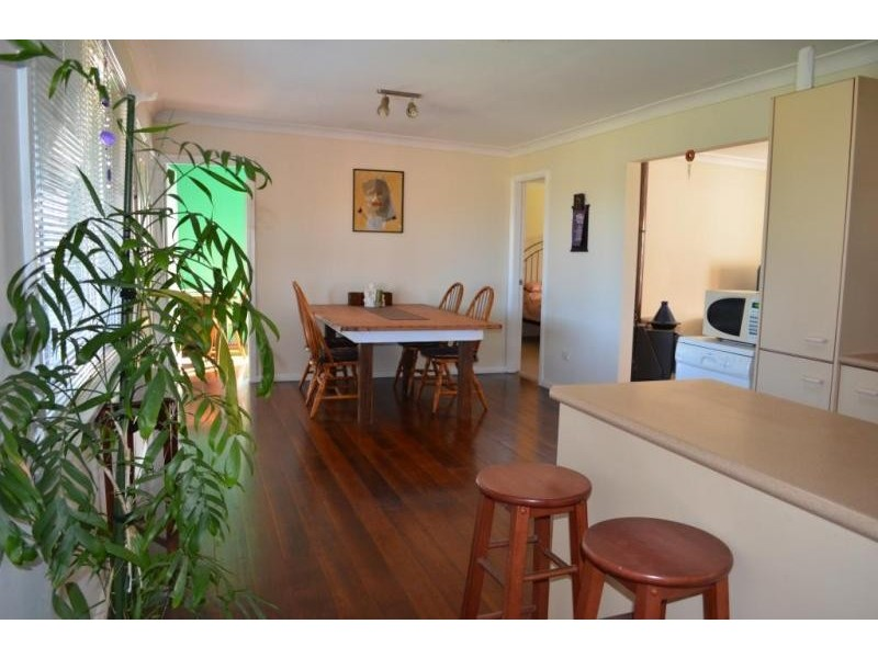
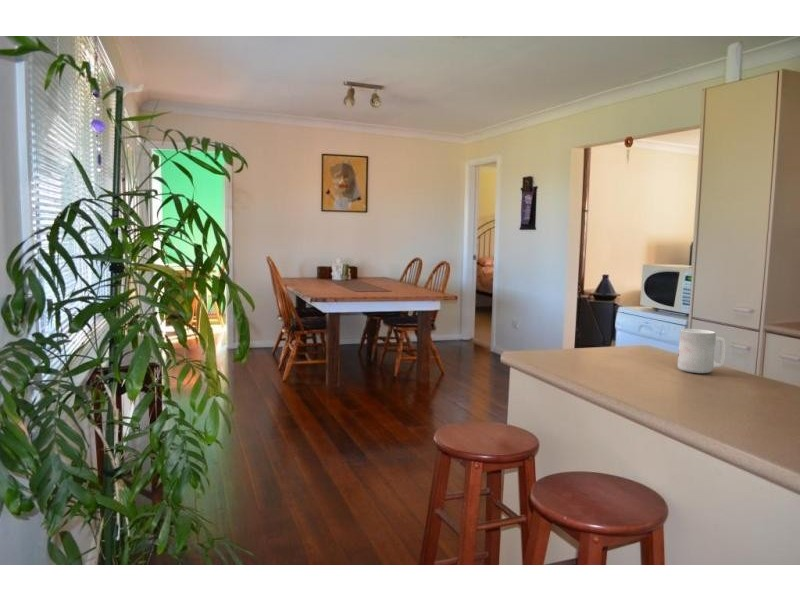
+ mug [677,328,727,374]
